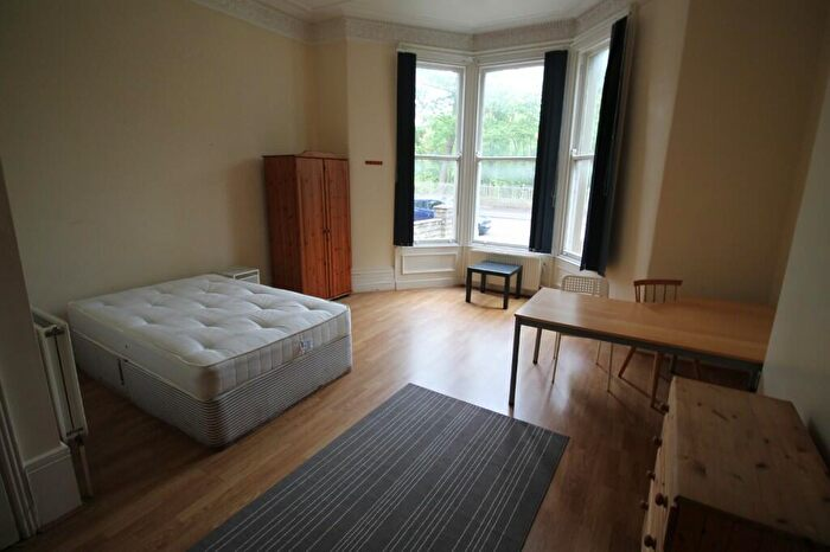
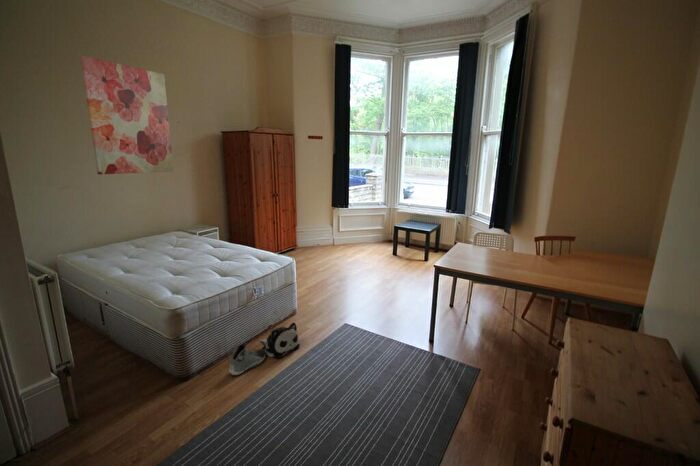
+ wall art [79,55,175,175]
+ sneaker [228,343,267,377]
+ plush toy [260,322,301,360]
